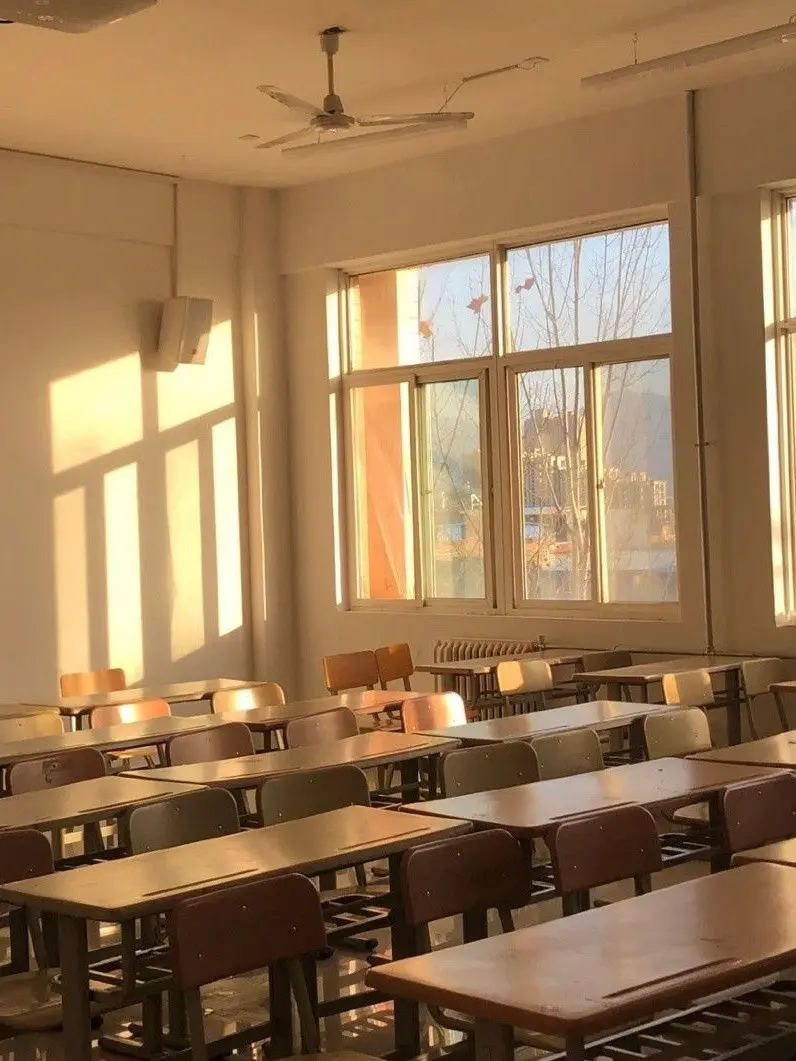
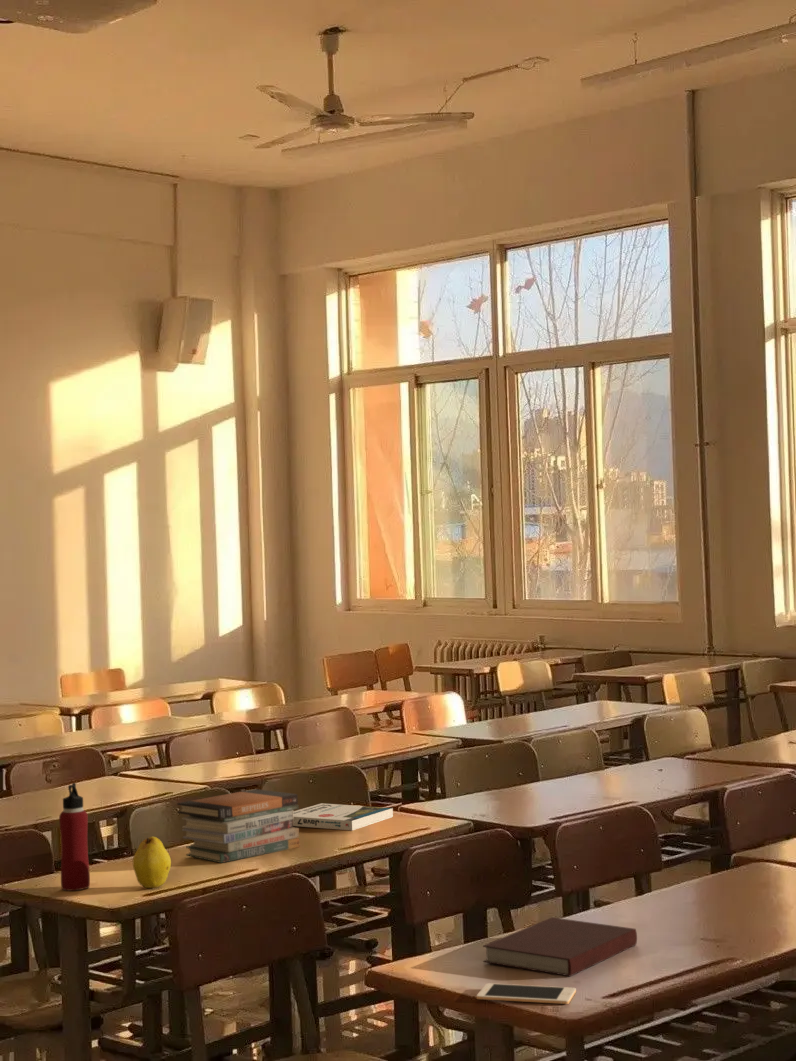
+ book stack [176,788,300,864]
+ book [293,802,394,831]
+ fruit [132,836,172,889]
+ notebook [482,916,638,977]
+ cell phone [476,982,577,1005]
+ water bottle [58,782,91,891]
